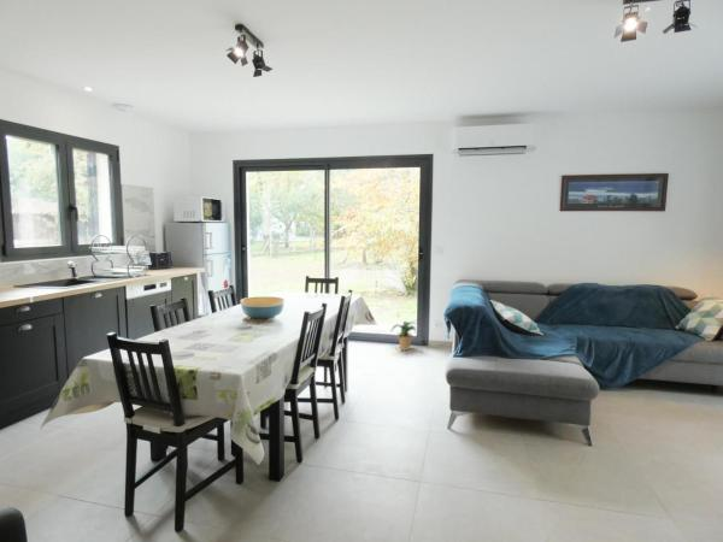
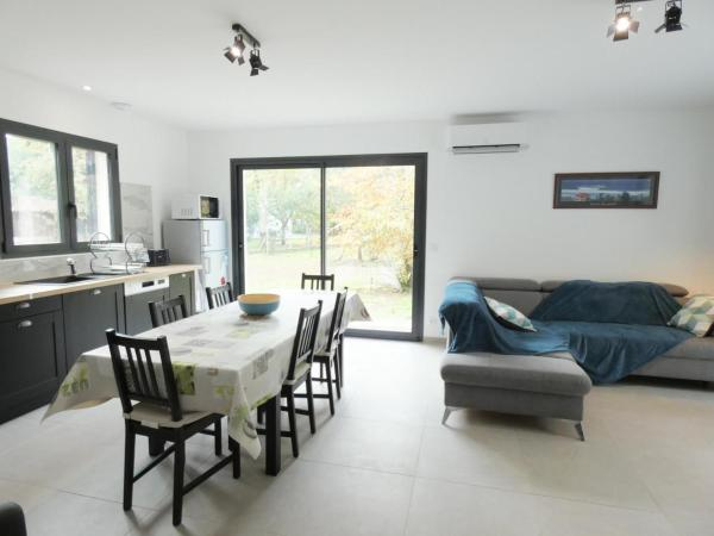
- potted plant [390,320,421,352]
